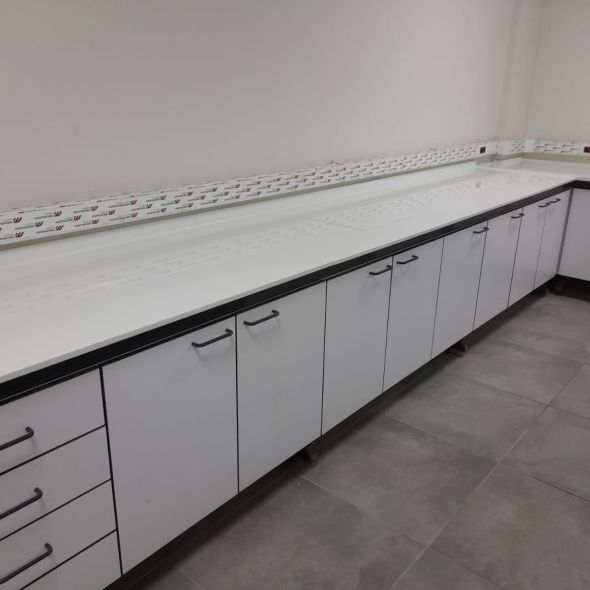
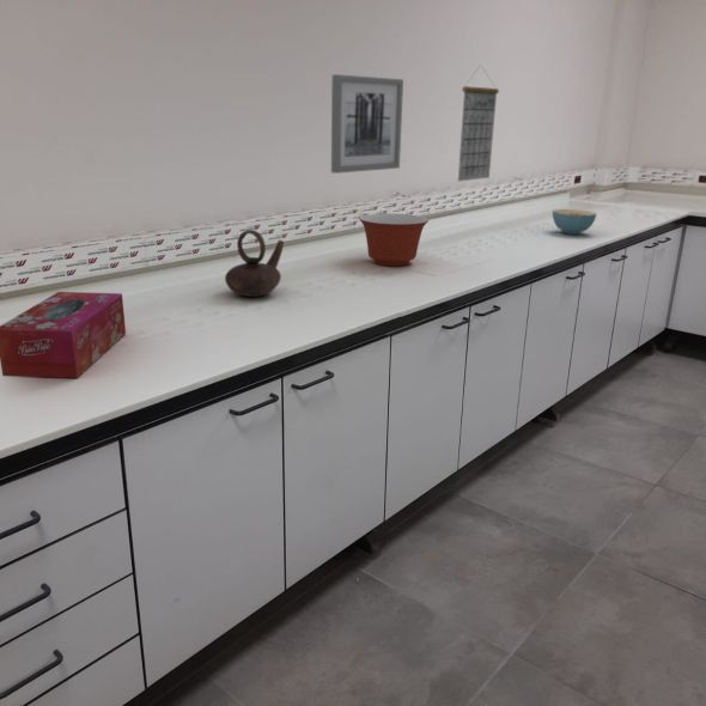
+ mixing bowl [358,212,430,267]
+ calendar [457,63,500,182]
+ wall art [330,73,404,175]
+ teapot [224,229,285,298]
+ cereal bowl [552,208,597,236]
+ tissue box [0,291,127,379]
